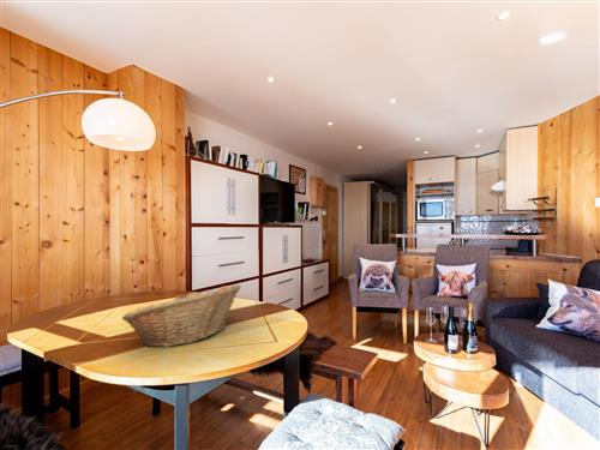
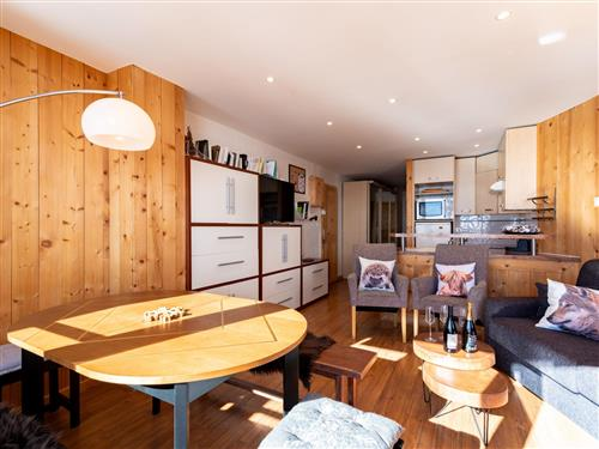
- fruit basket [121,283,242,348]
